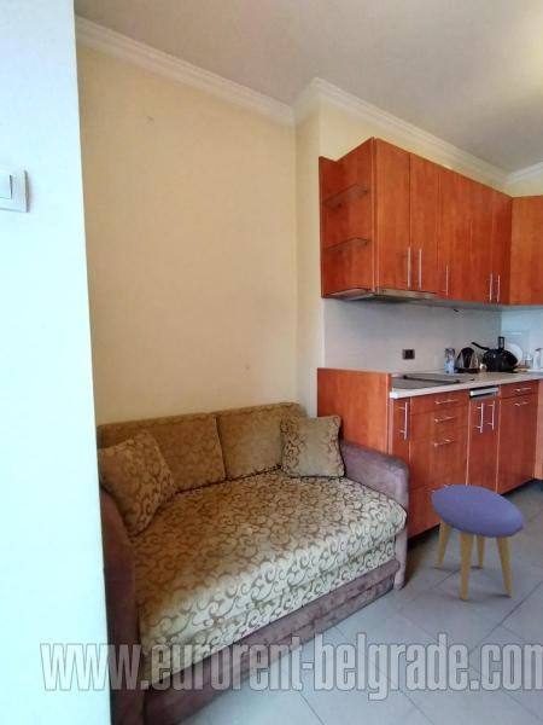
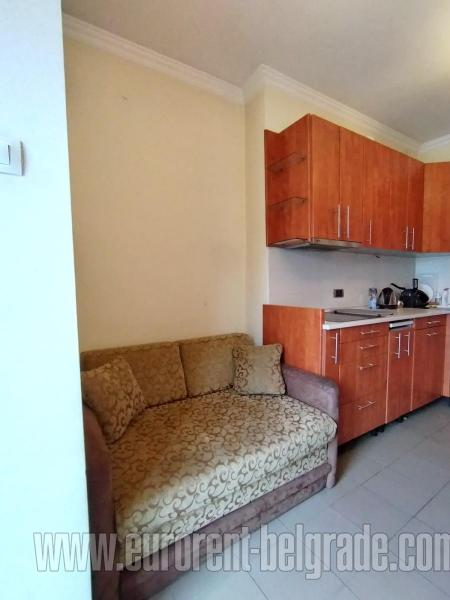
- stool [431,483,525,602]
